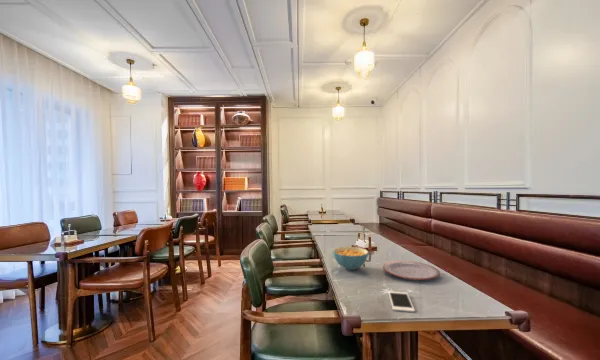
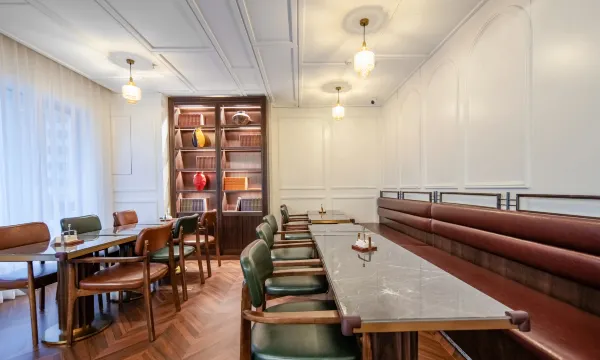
- cereal bowl [332,246,369,271]
- plate [382,260,441,281]
- cell phone [387,290,416,313]
